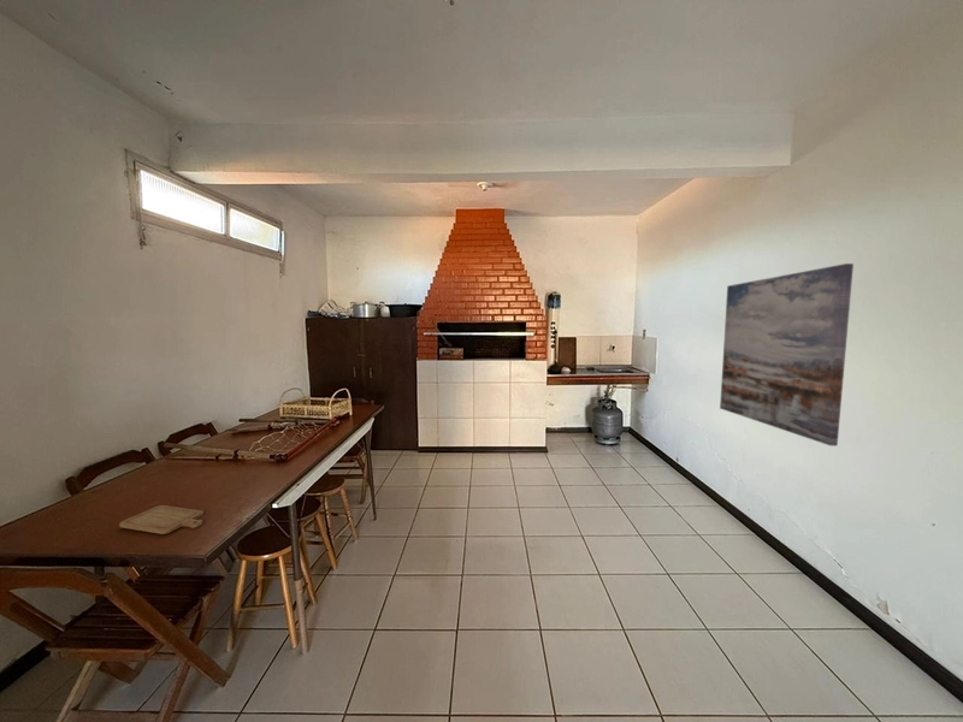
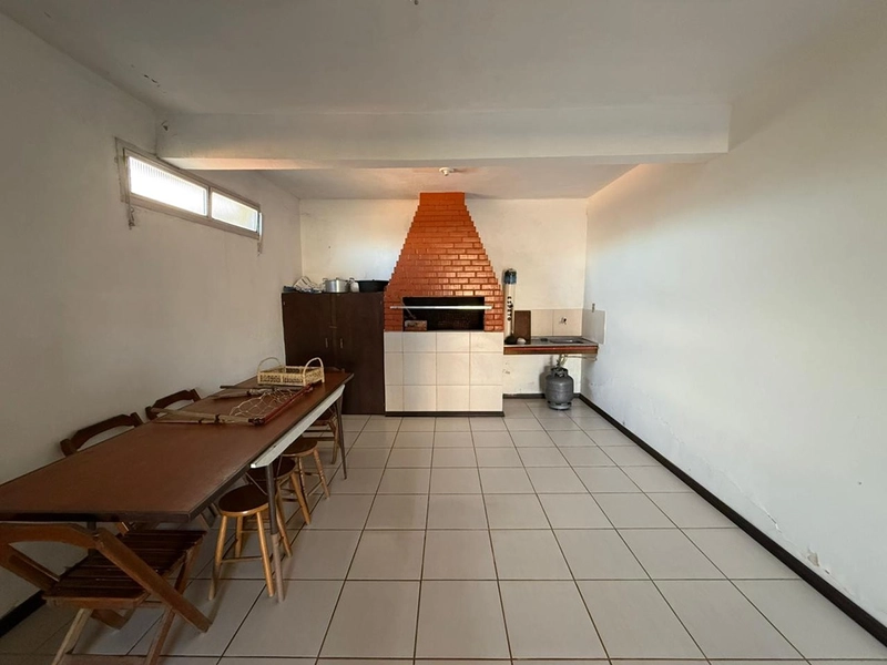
- chopping board [119,504,205,535]
- wall art [719,262,855,448]
